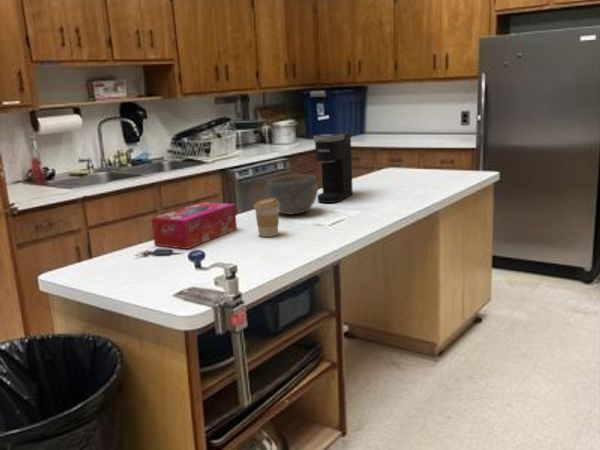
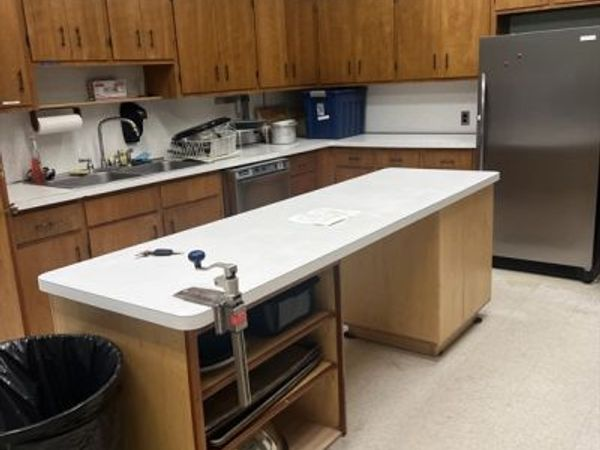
- tissue box [150,201,238,250]
- coffee maker [313,133,354,204]
- bowl [266,173,319,215]
- coffee cup [253,197,280,238]
